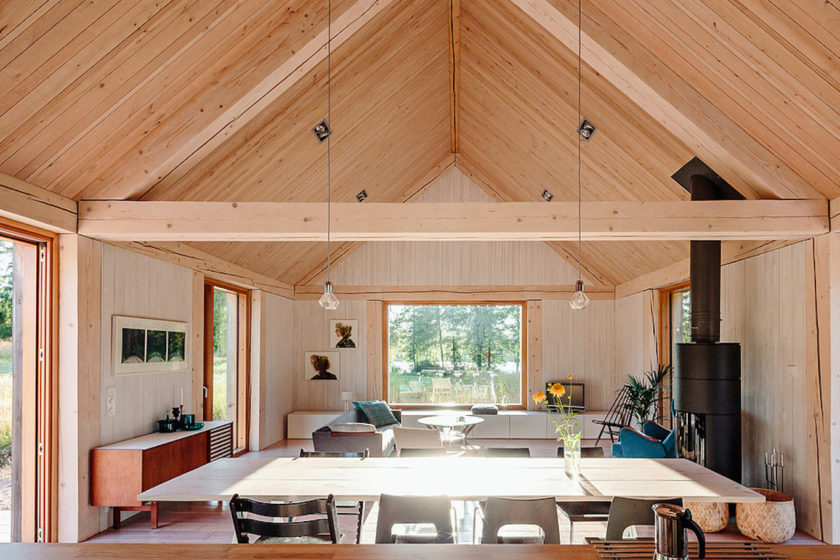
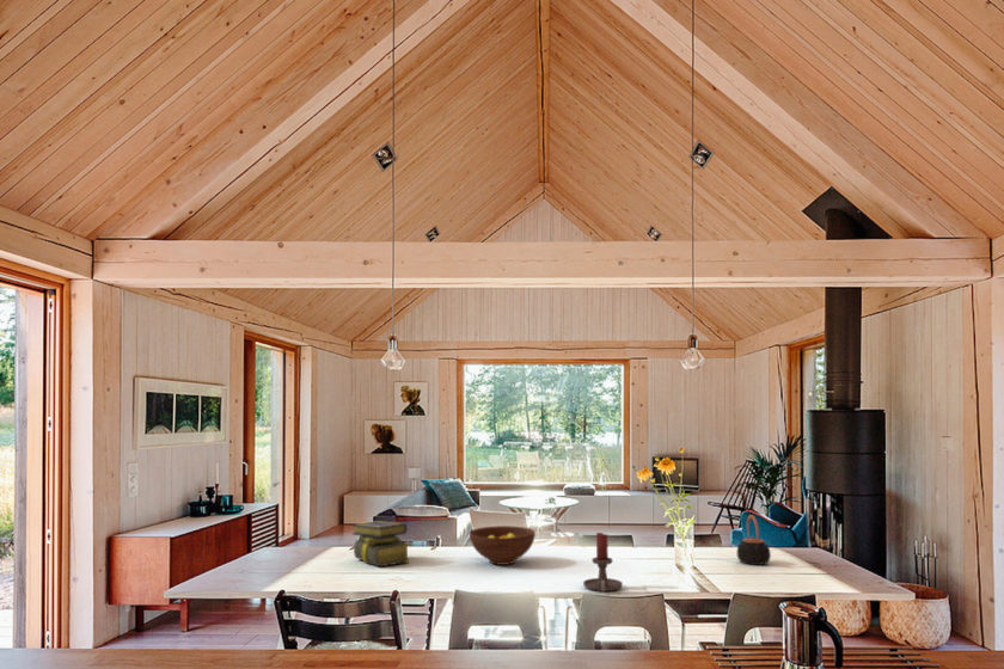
+ stack of books [351,520,411,567]
+ teapot [736,514,772,566]
+ fruit bowl [469,524,537,566]
+ candle holder [582,532,624,593]
